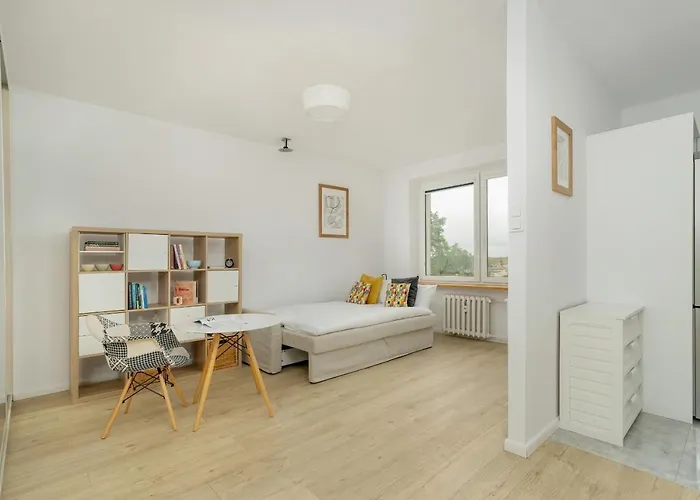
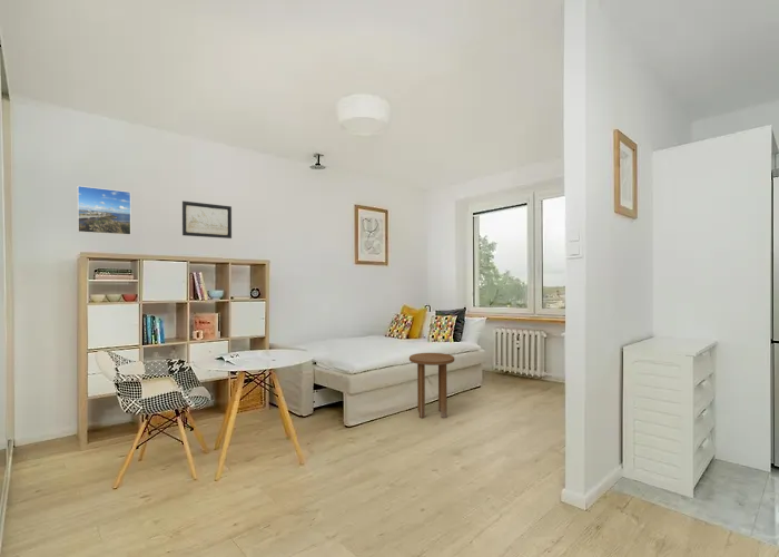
+ wall art [181,201,233,240]
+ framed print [76,185,132,236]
+ side table [408,352,455,419]
